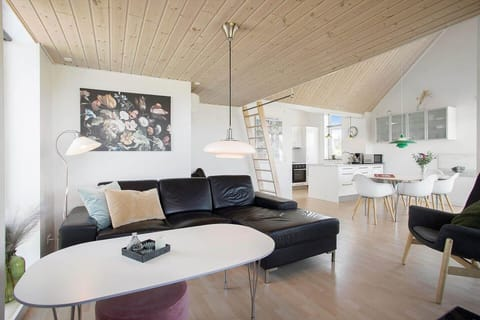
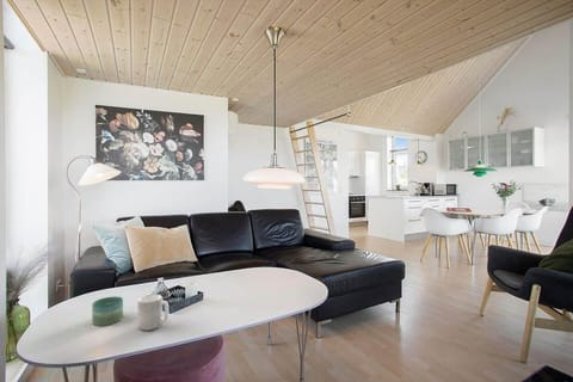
+ mug [137,294,170,332]
+ candle [91,296,124,327]
